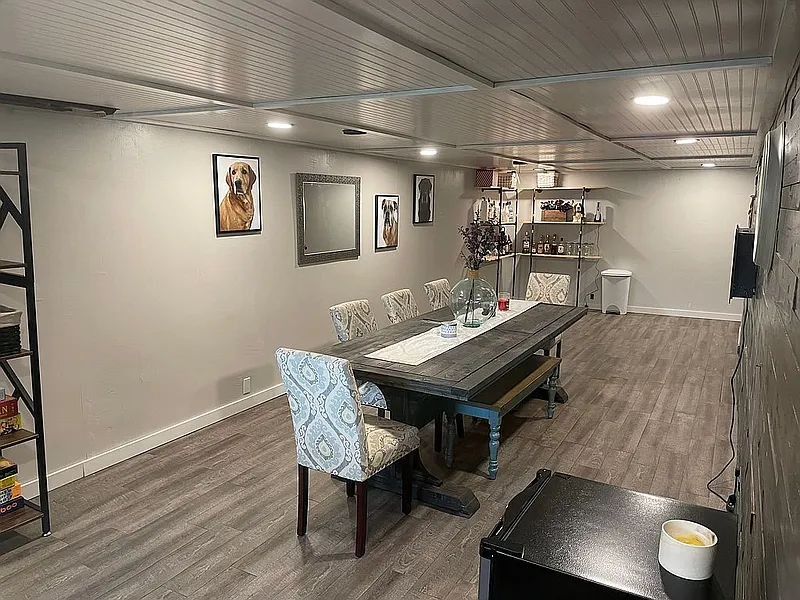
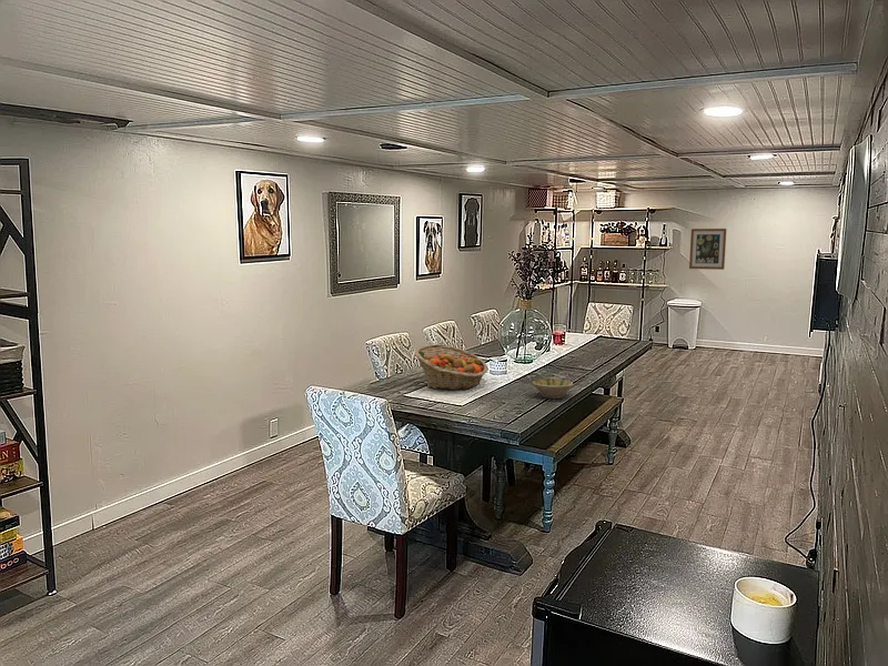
+ fruit basket [414,343,490,391]
+ wall art [688,228,727,271]
+ bowl [532,377,574,400]
